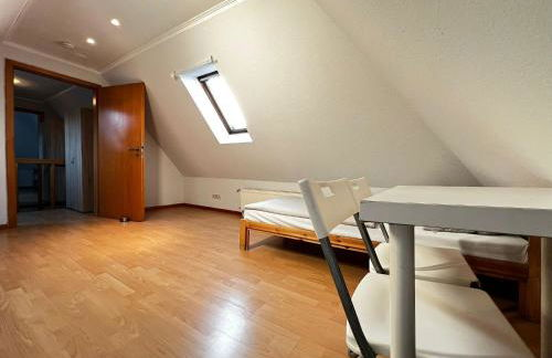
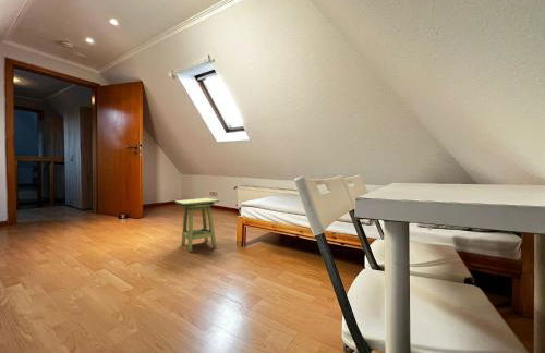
+ side table [173,197,220,253]
